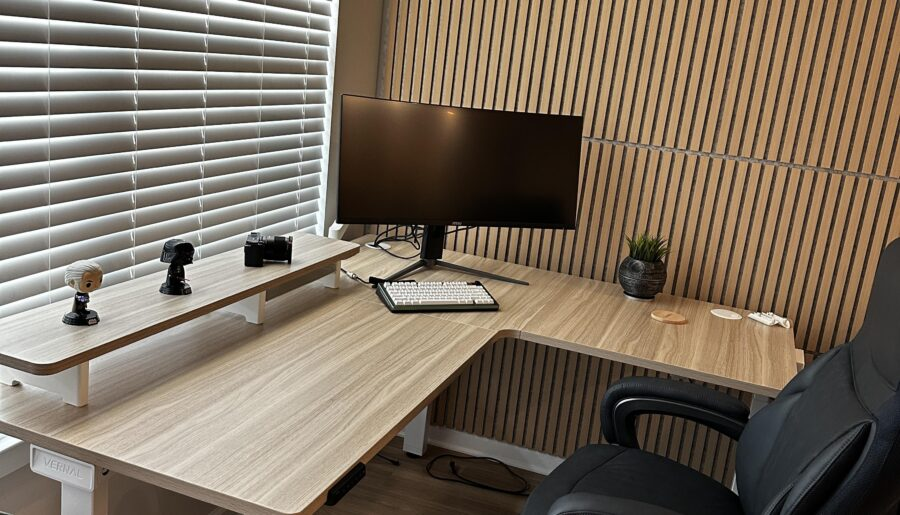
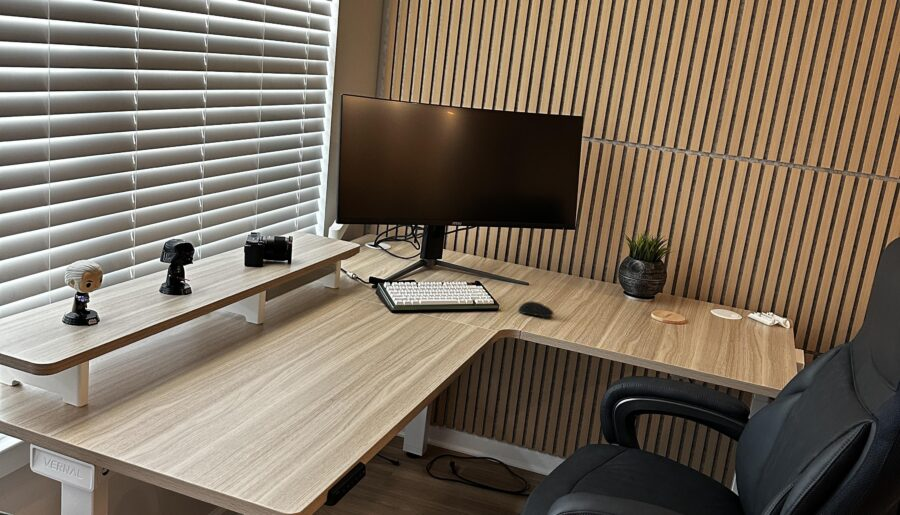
+ computer mouse [518,300,555,318]
